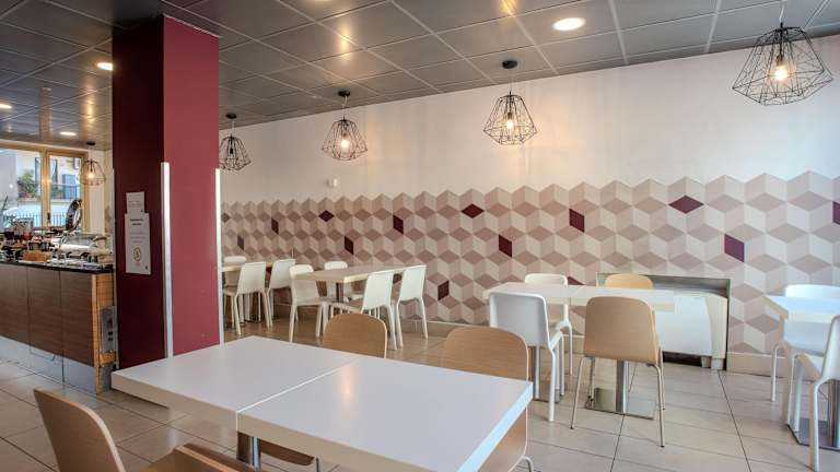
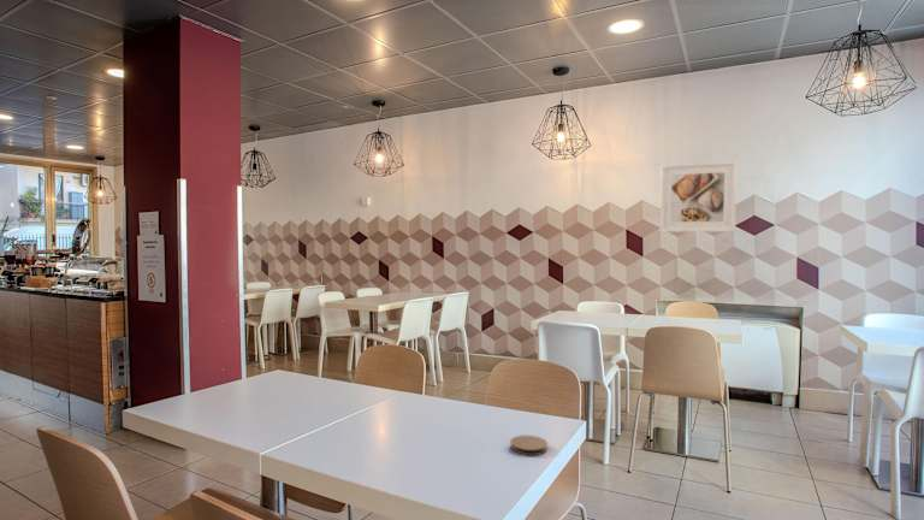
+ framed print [659,160,738,234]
+ coaster [509,435,549,456]
